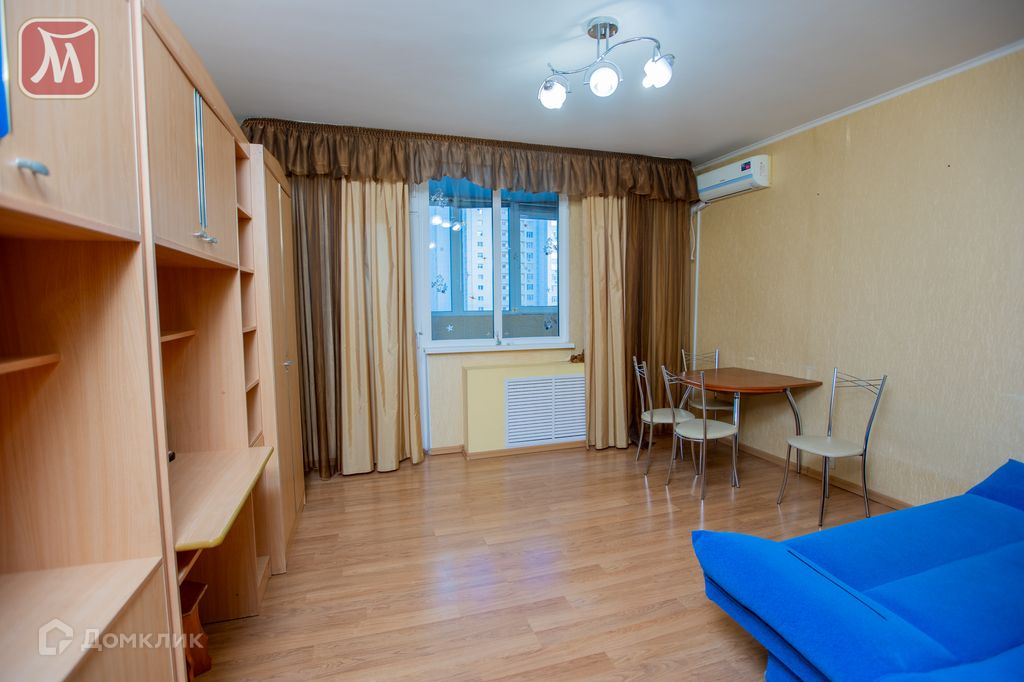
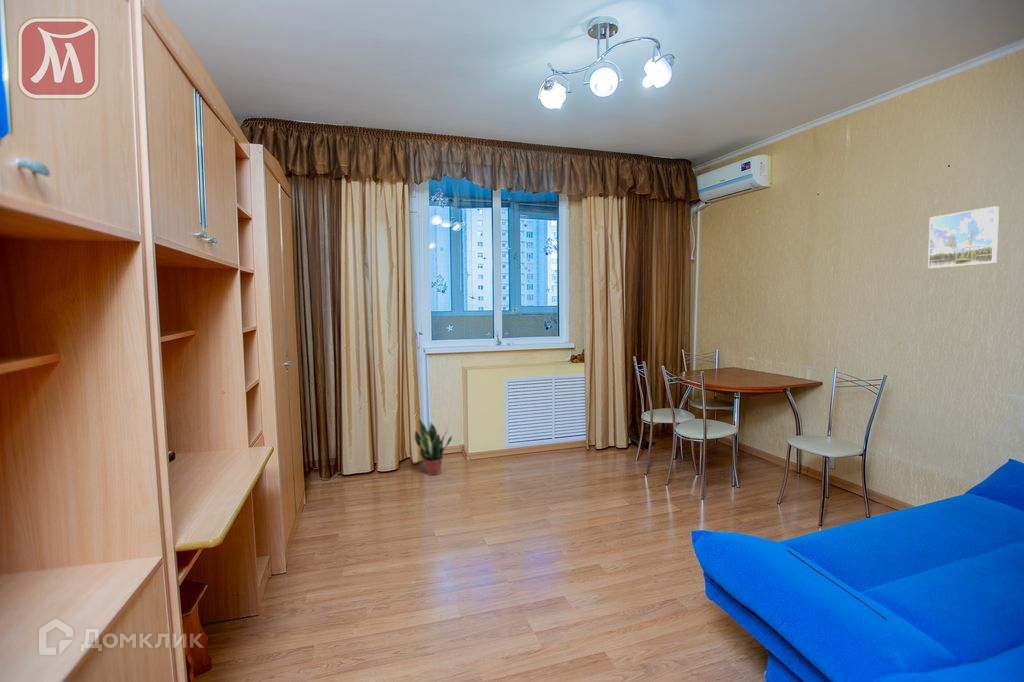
+ potted plant [413,417,453,476]
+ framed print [927,205,1000,269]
